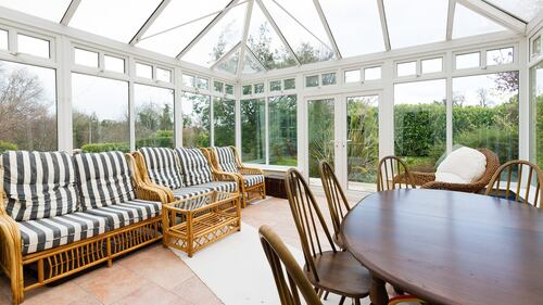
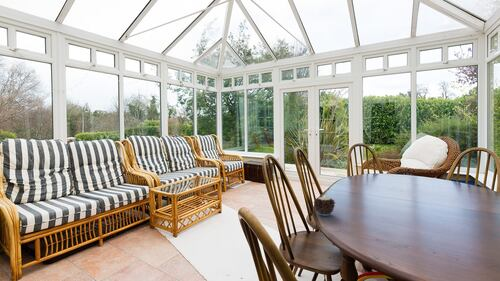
+ candle [313,195,336,217]
